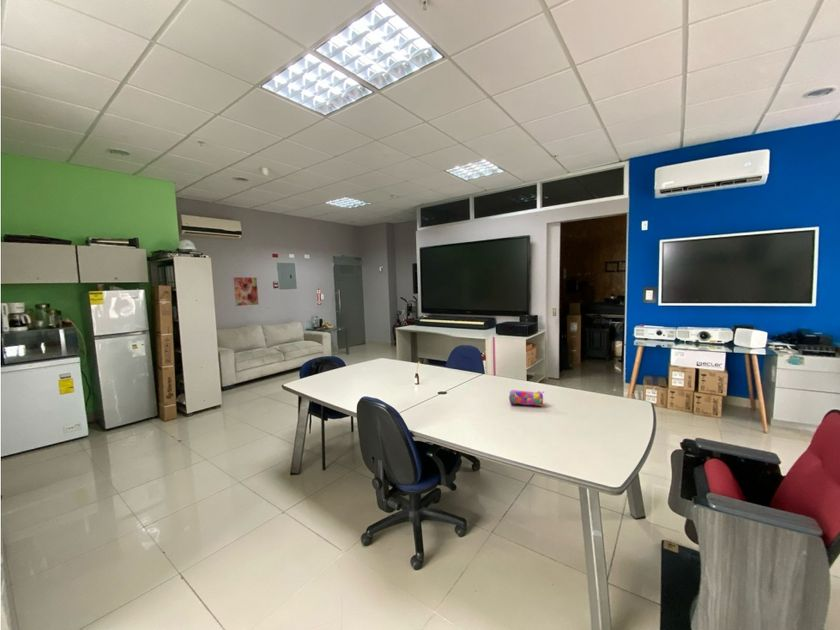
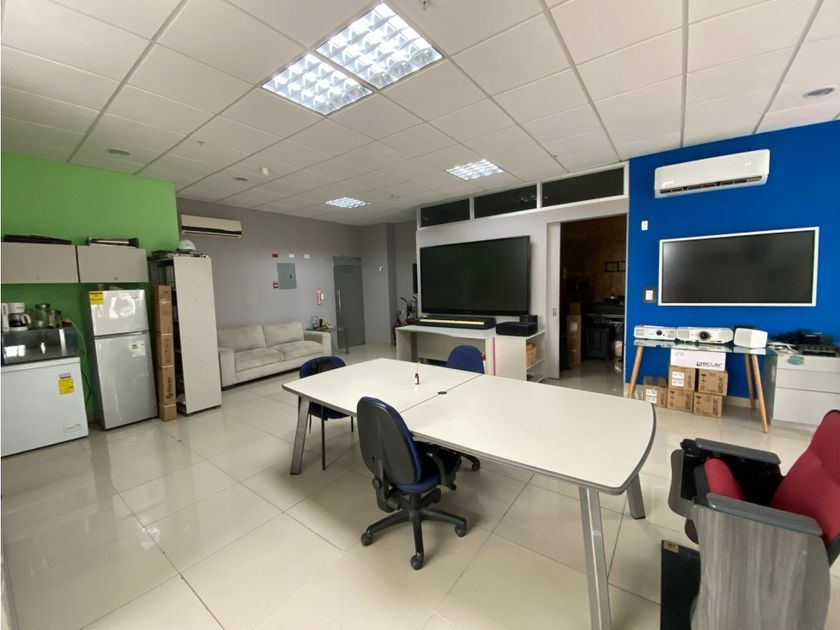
- wall art [233,276,259,307]
- pencil case [508,389,545,407]
